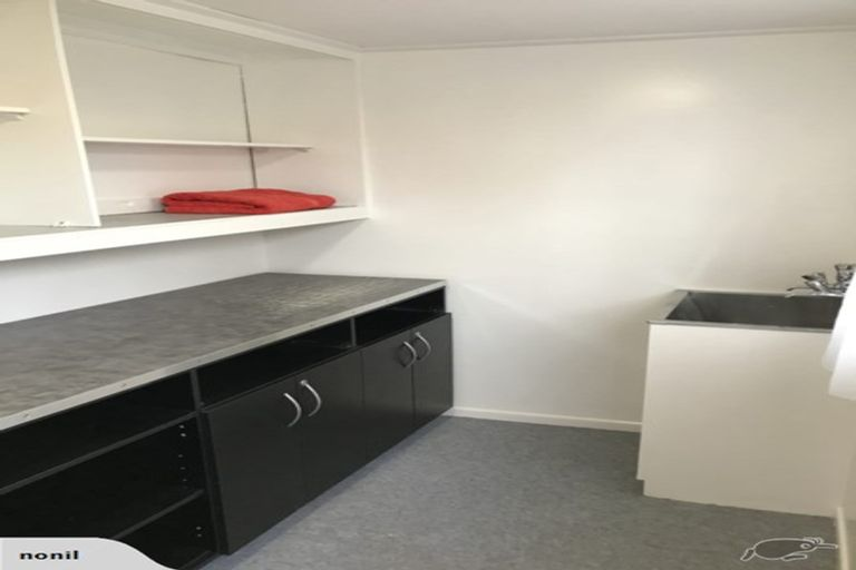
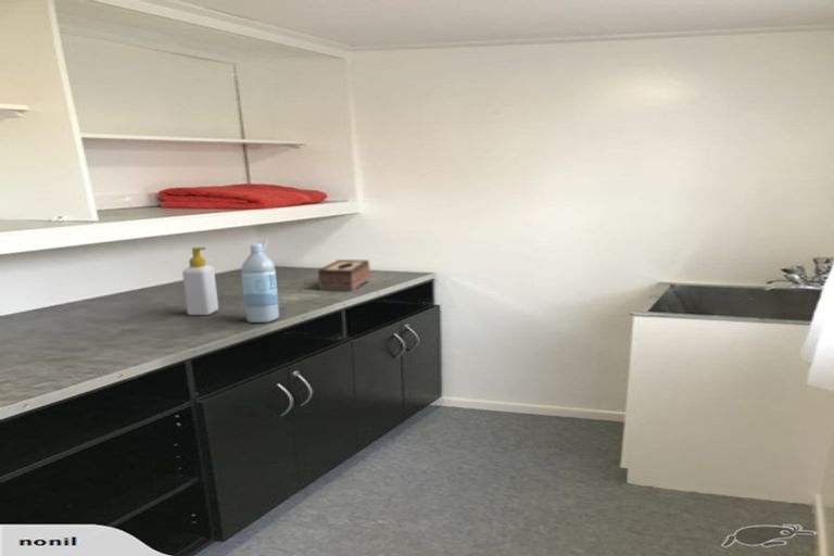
+ water bottle [240,240,280,324]
+ tissue box [317,258,371,292]
+ soap bottle [181,247,219,316]
